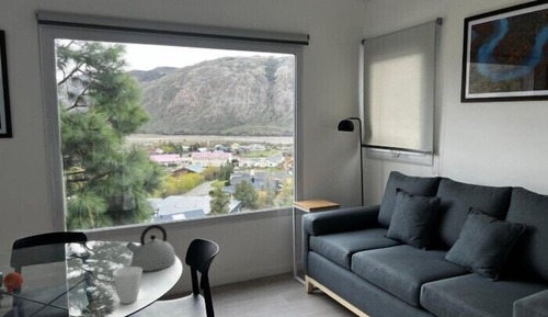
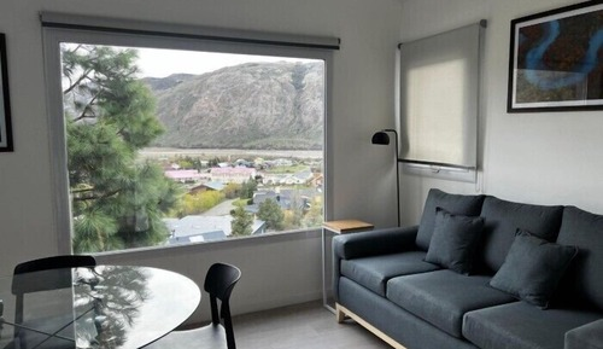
- kettle [125,224,178,272]
- cup [112,265,144,305]
- fruit [2,271,24,293]
